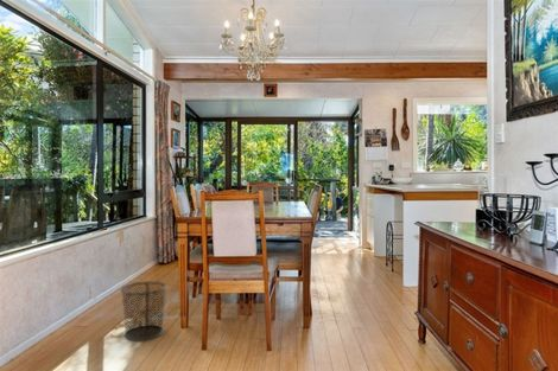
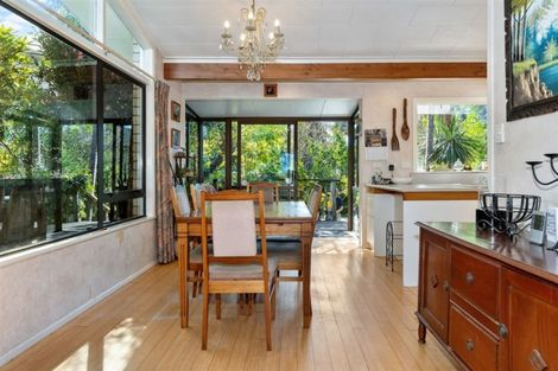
- trash can [120,281,169,341]
